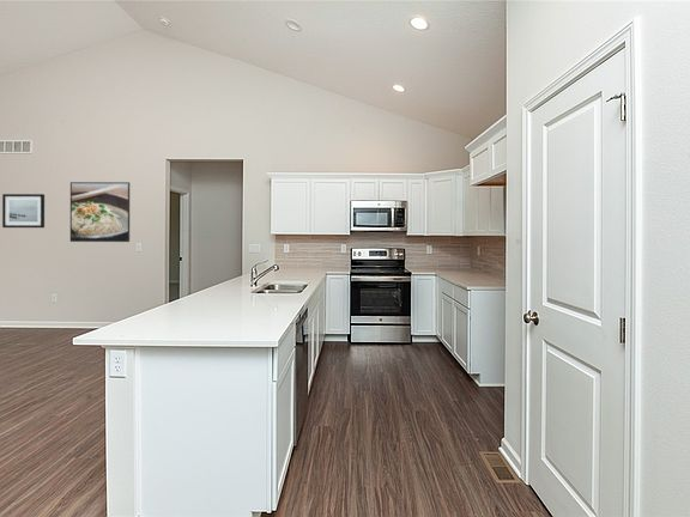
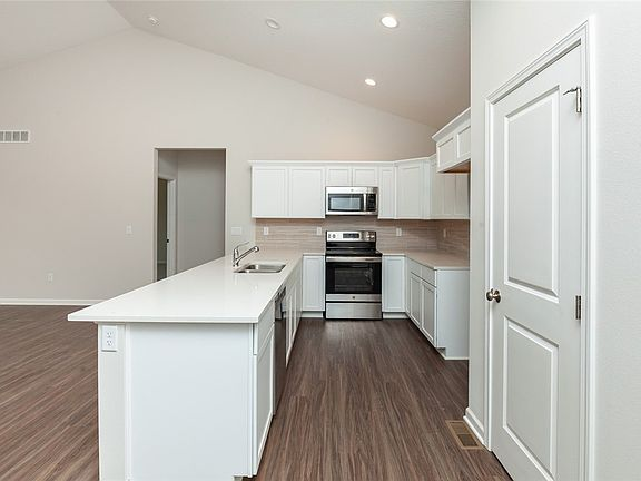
- wall art [1,193,46,229]
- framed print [69,181,131,243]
